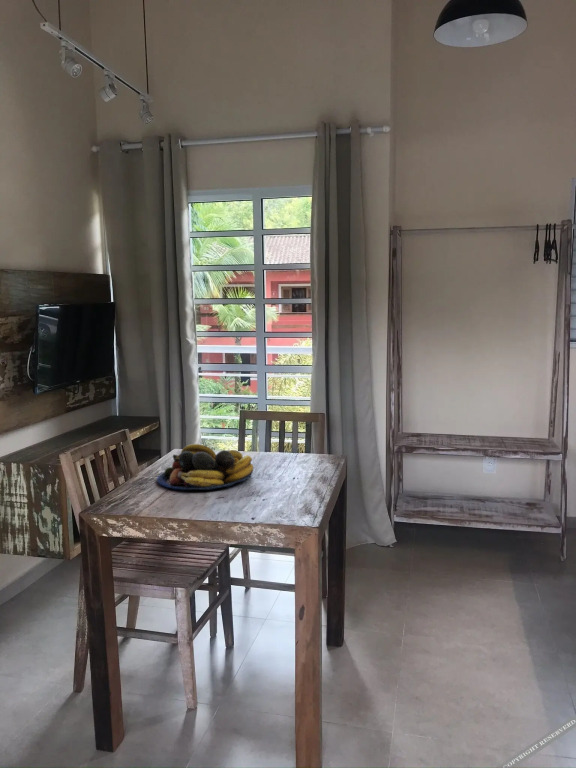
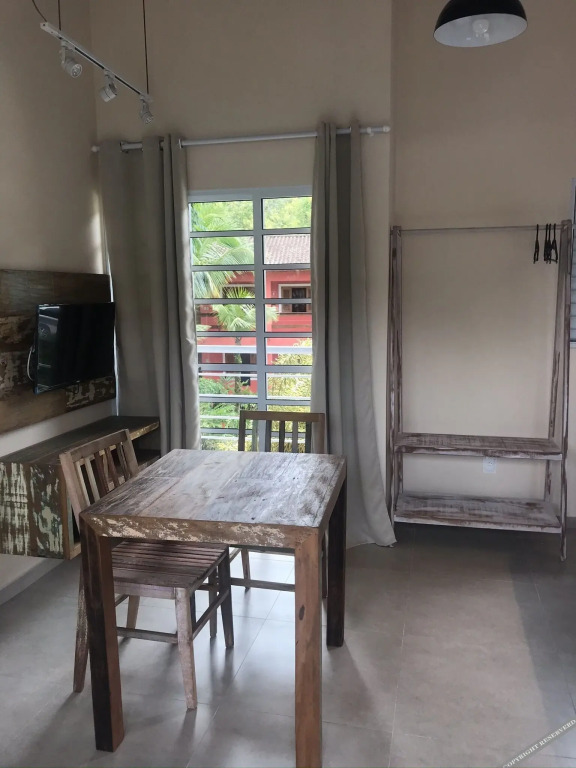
- fruit bowl [156,443,254,491]
